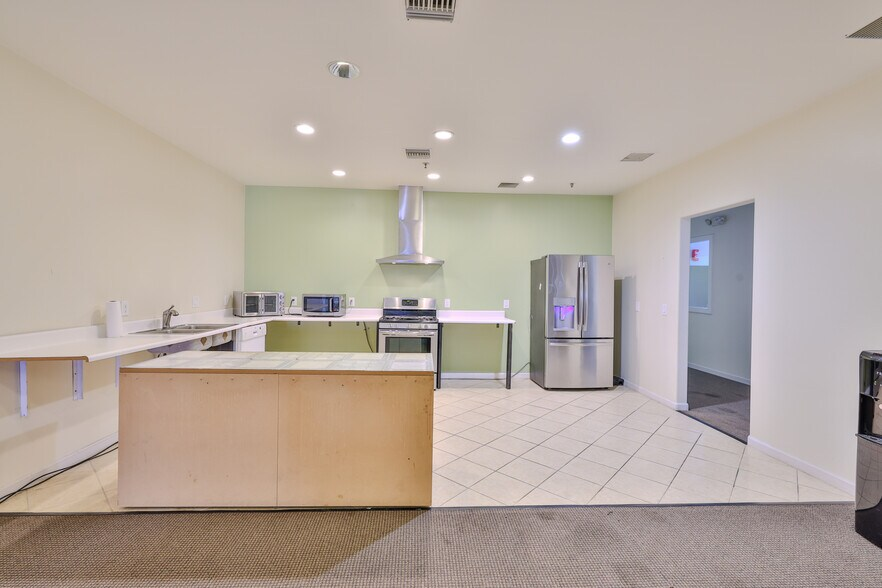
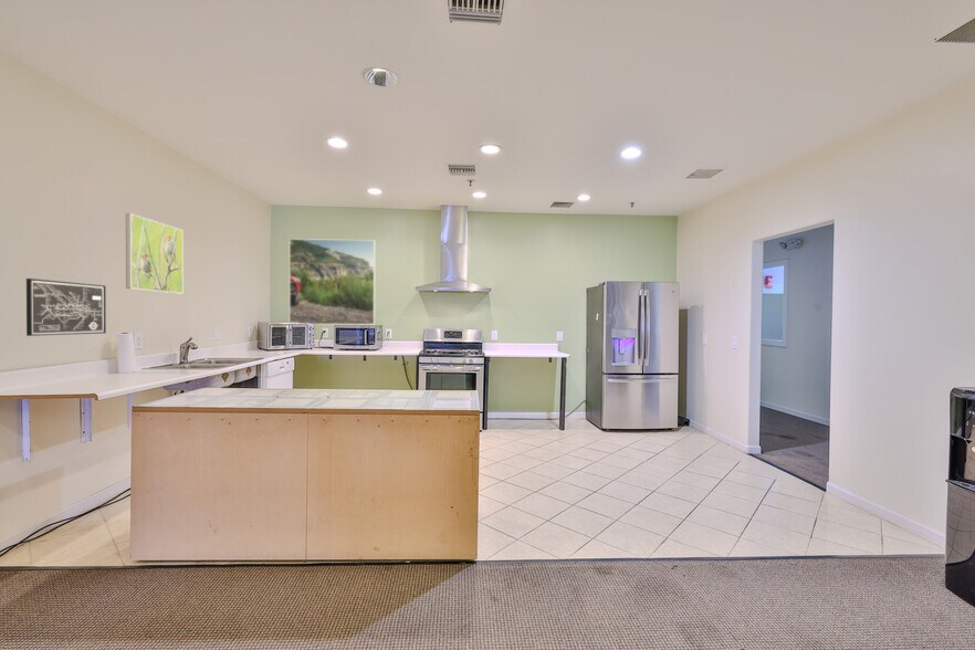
+ wall art [25,277,107,337]
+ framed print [289,238,376,325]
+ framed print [125,212,184,294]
